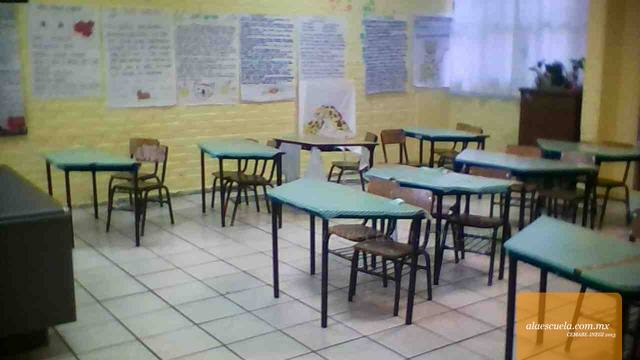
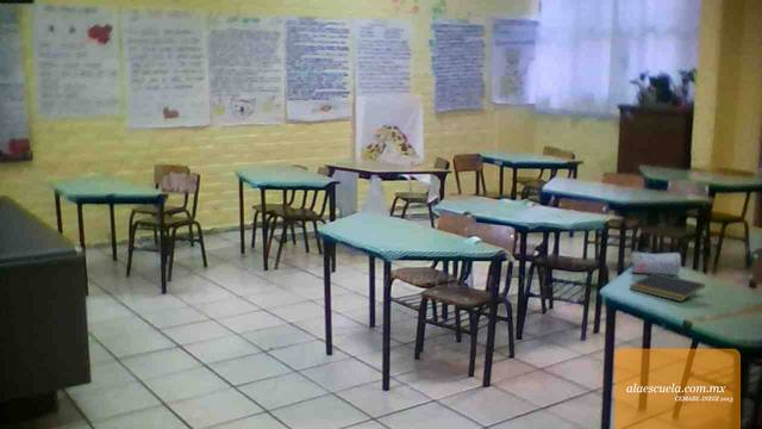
+ pencil case [630,250,682,275]
+ notepad [629,273,706,303]
